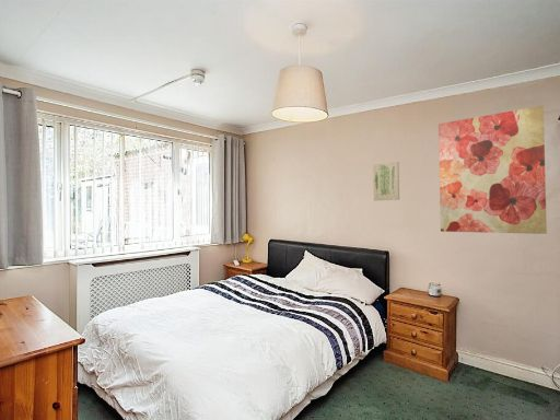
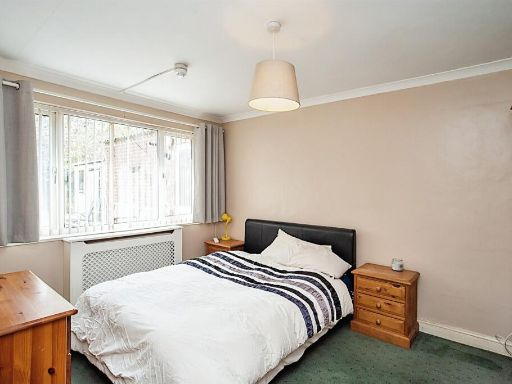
- wall art [372,161,400,201]
- wall art [438,104,548,235]
